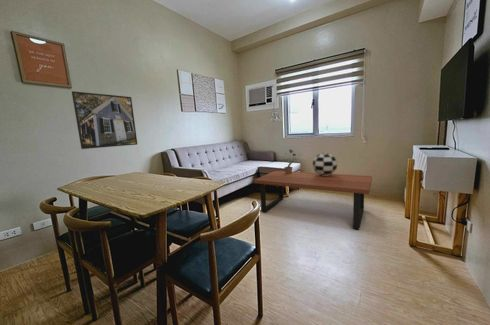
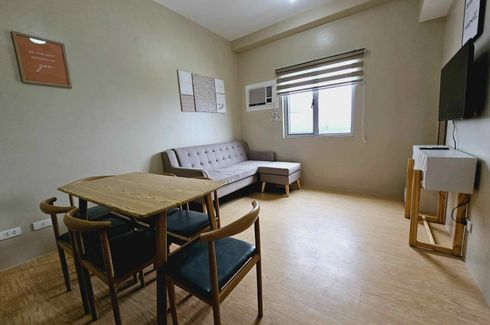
- coffee table [253,170,373,230]
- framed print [71,90,138,150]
- decorative sphere [312,152,338,176]
- potted plant [282,148,302,174]
